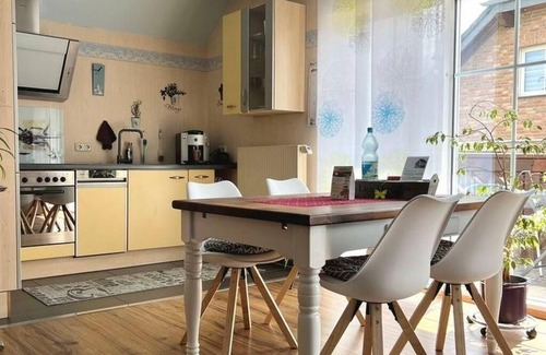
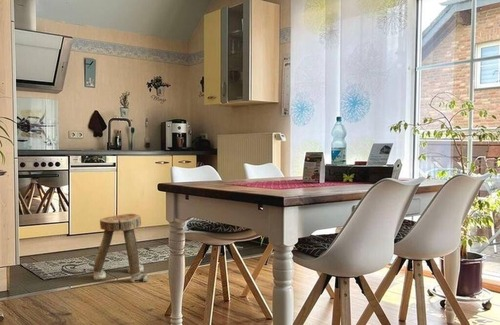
+ stool [92,213,149,283]
